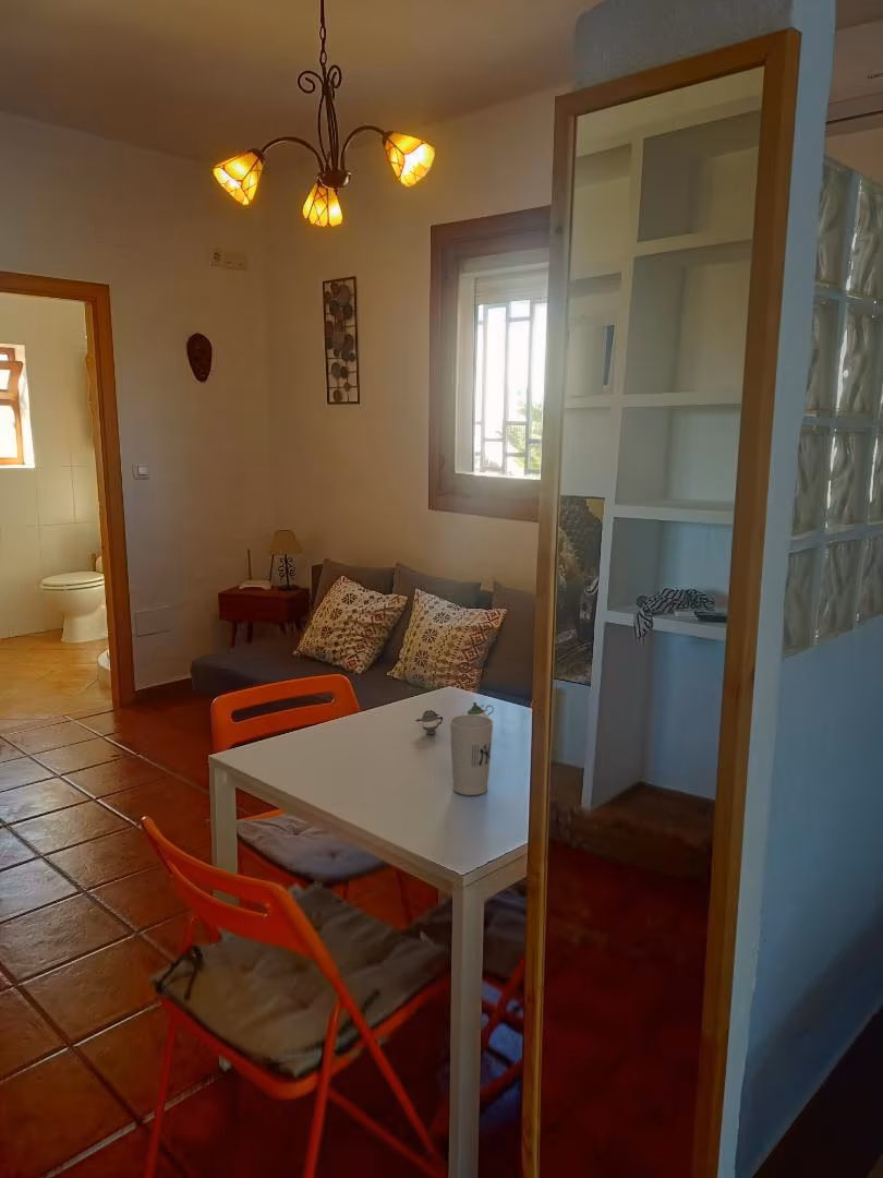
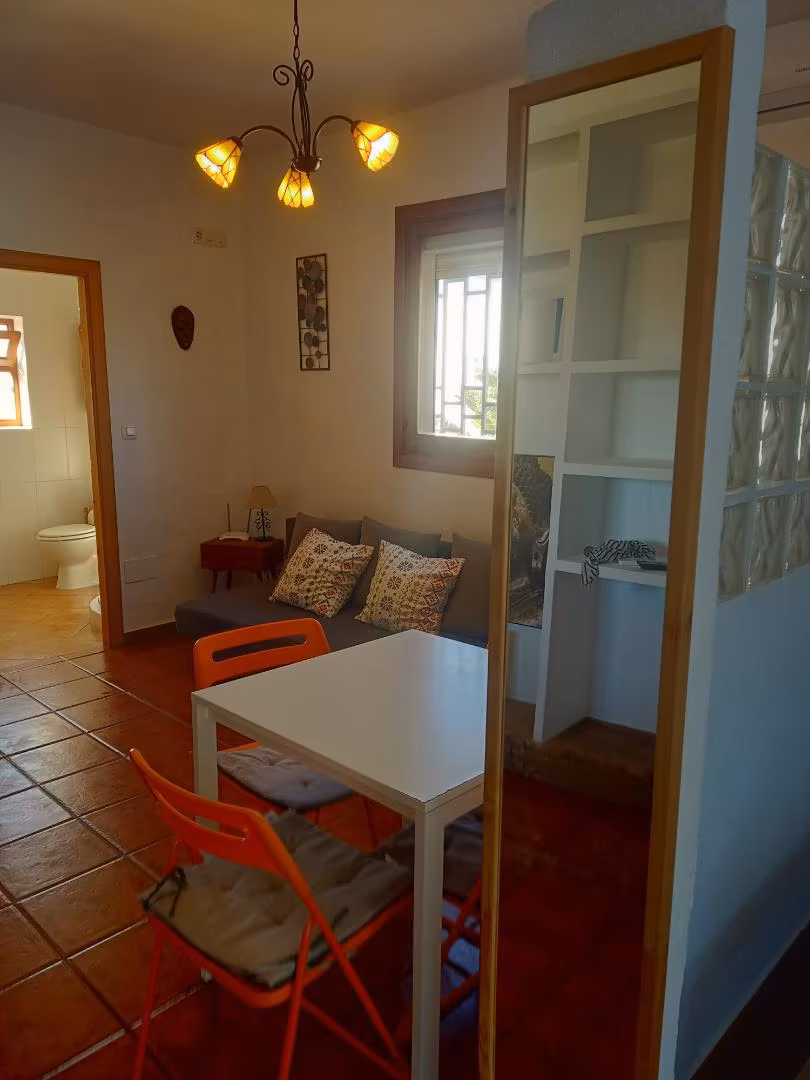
- cup [449,713,494,796]
- teapot [414,701,495,735]
